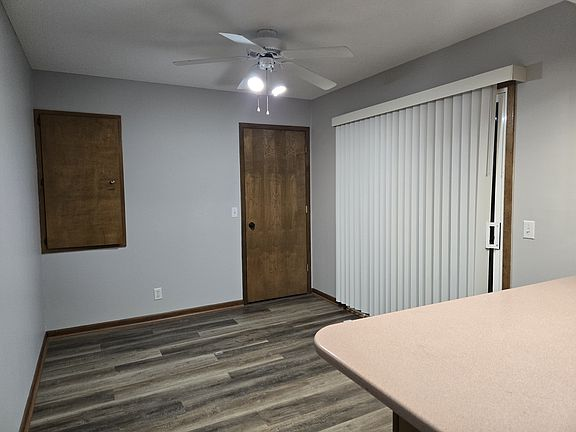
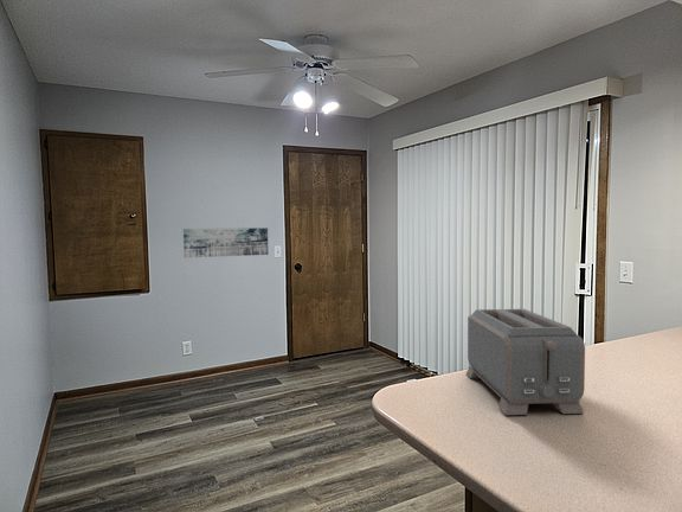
+ wall art [182,226,270,258]
+ toaster [465,308,586,416]
